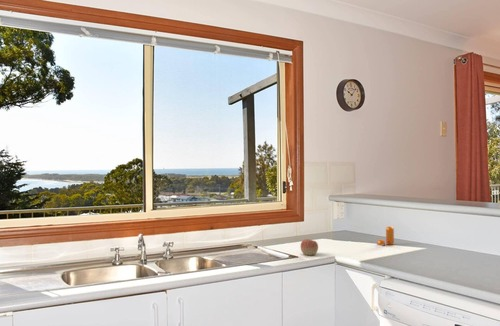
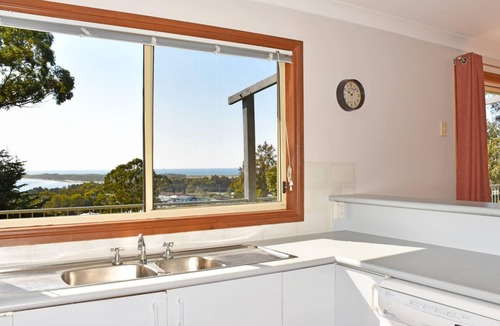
- pepper shaker [376,225,395,246]
- apple [300,238,319,257]
